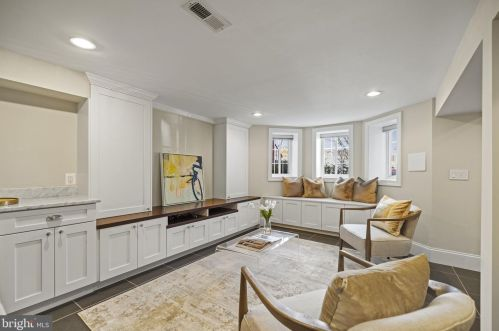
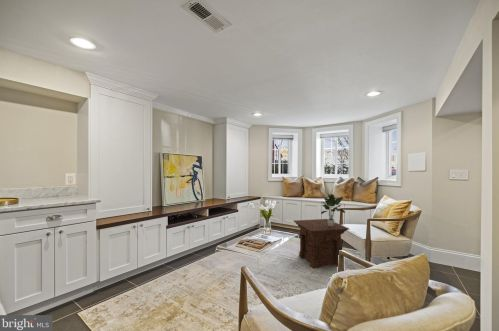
+ potted plant [320,193,346,227]
+ side table [293,218,350,269]
